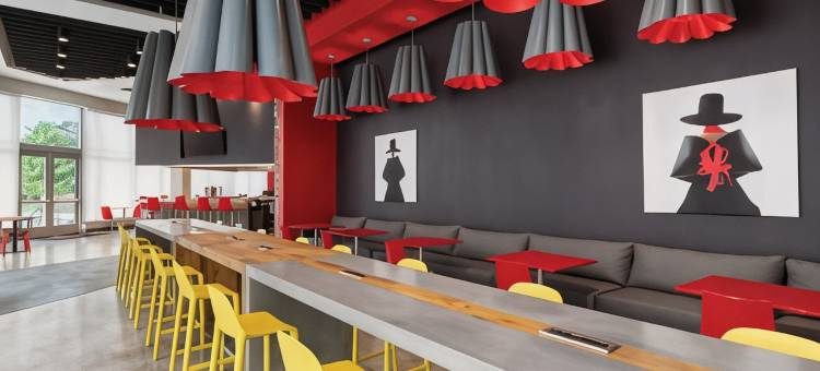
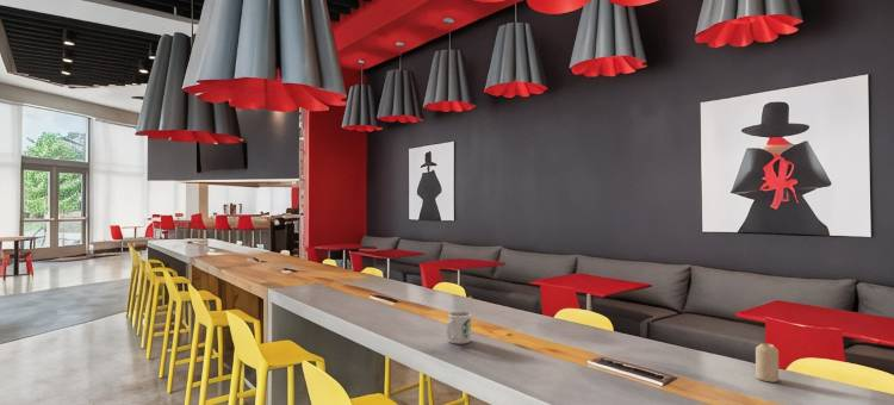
+ candle [755,342,780,384]
+ mug [446,311,472,345]
